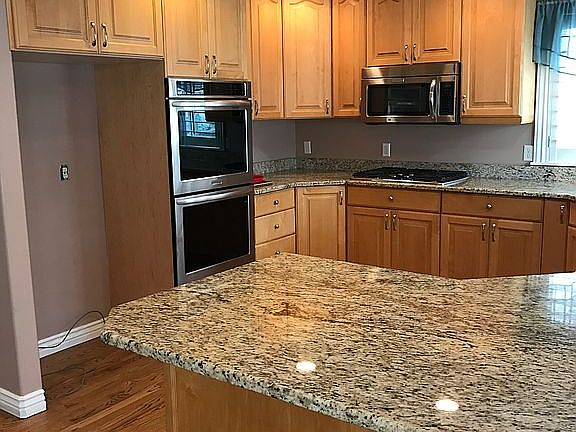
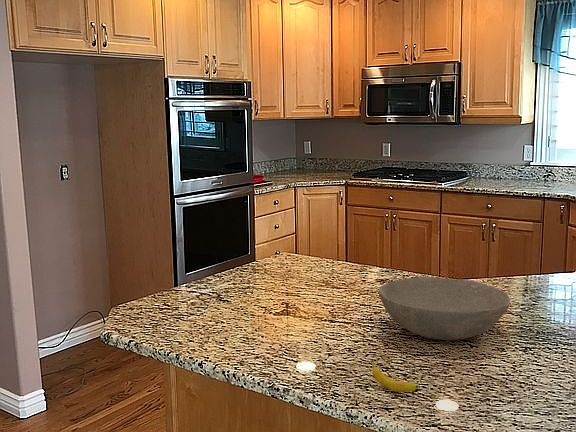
+ bowl [378,276,511,342]
+ fruit [371,358,419,393]
